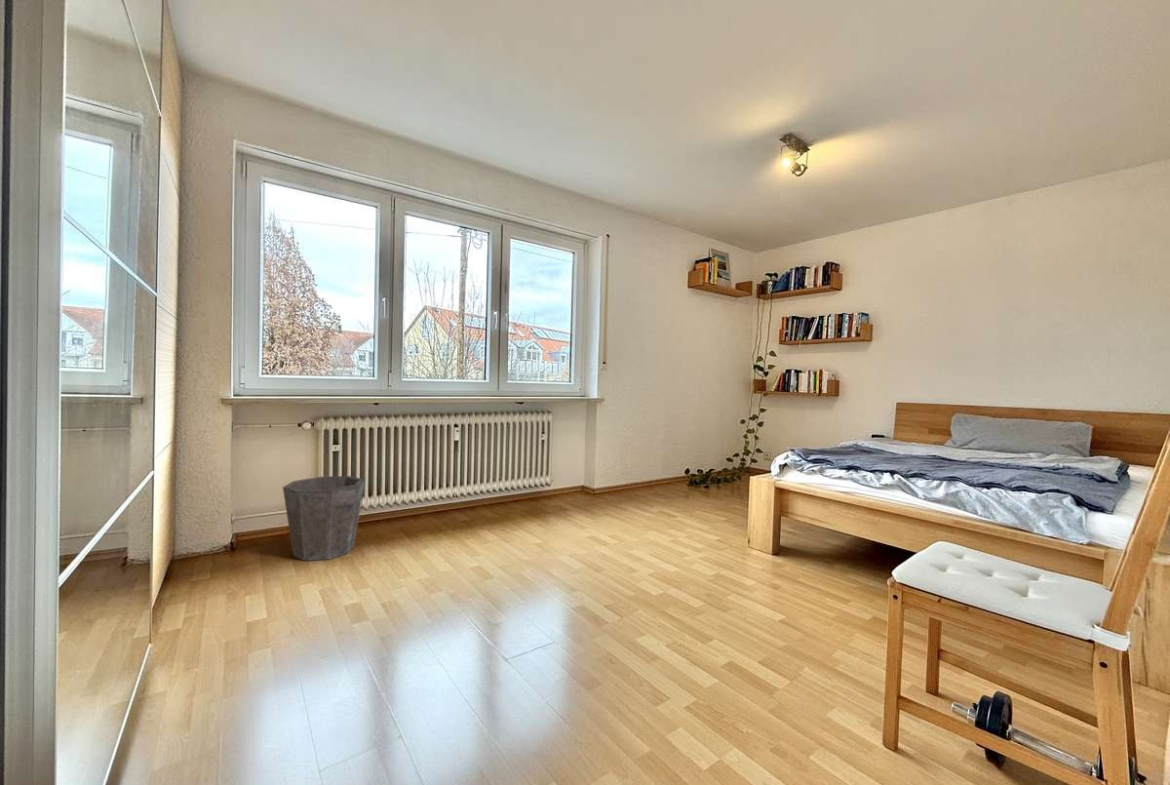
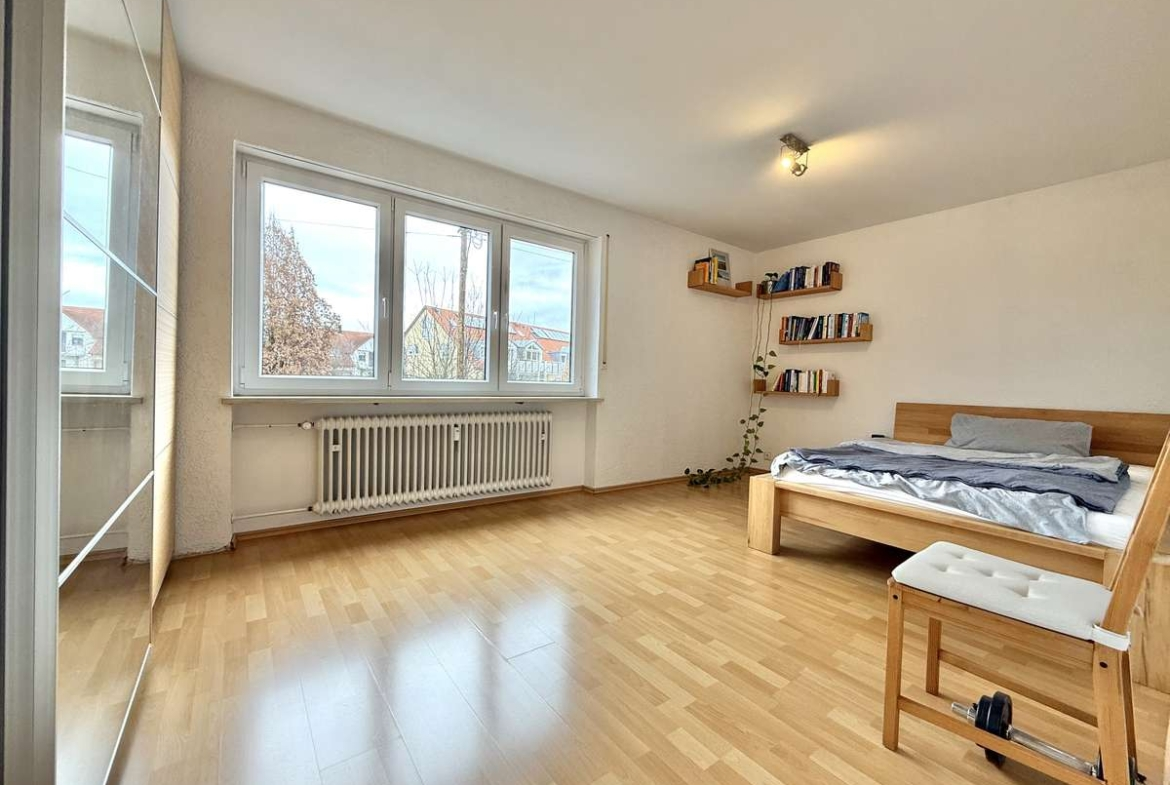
- waste bin [282,475,366,562]
